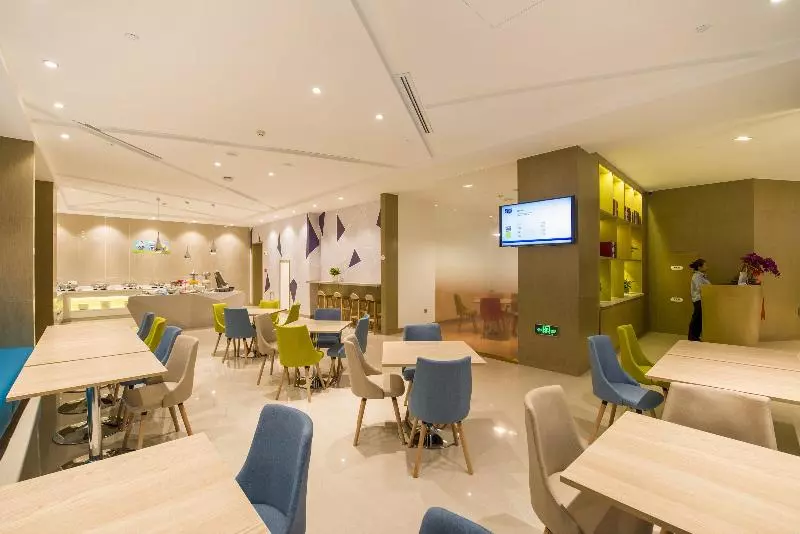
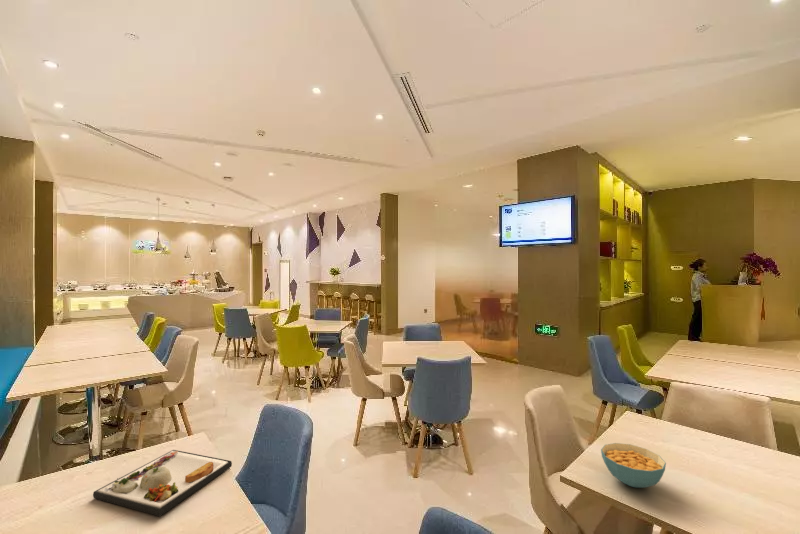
+ dinner plate [92,449,233,517]
+ cereal bowl [600,442,667,489]
